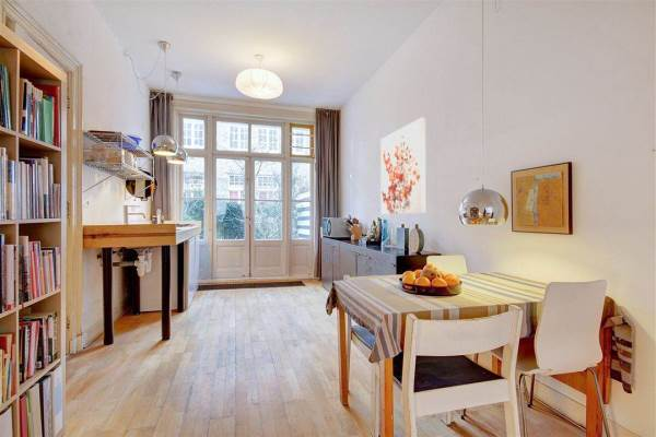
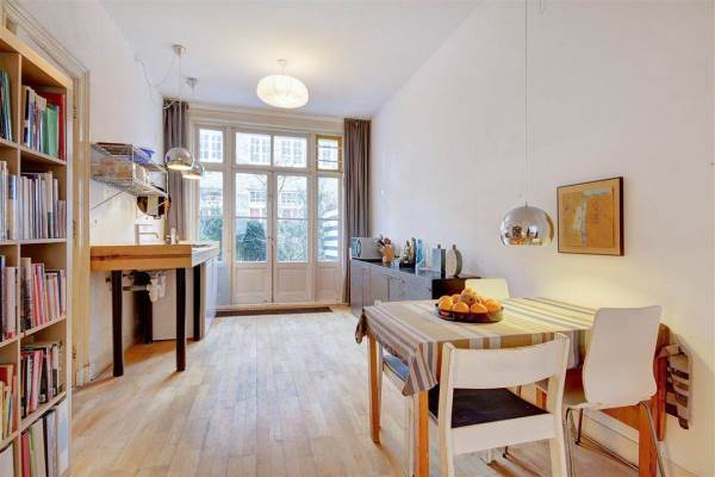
- wall art [379,117,426,215]
